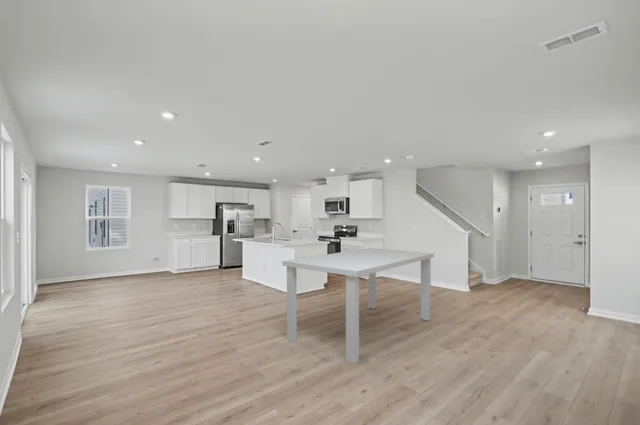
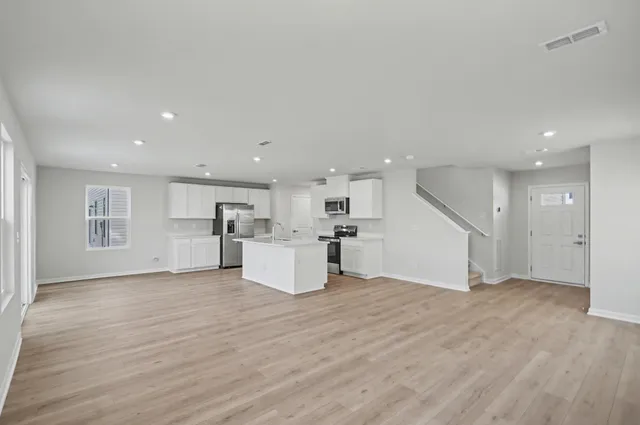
- dining table [281,247,435,365]
